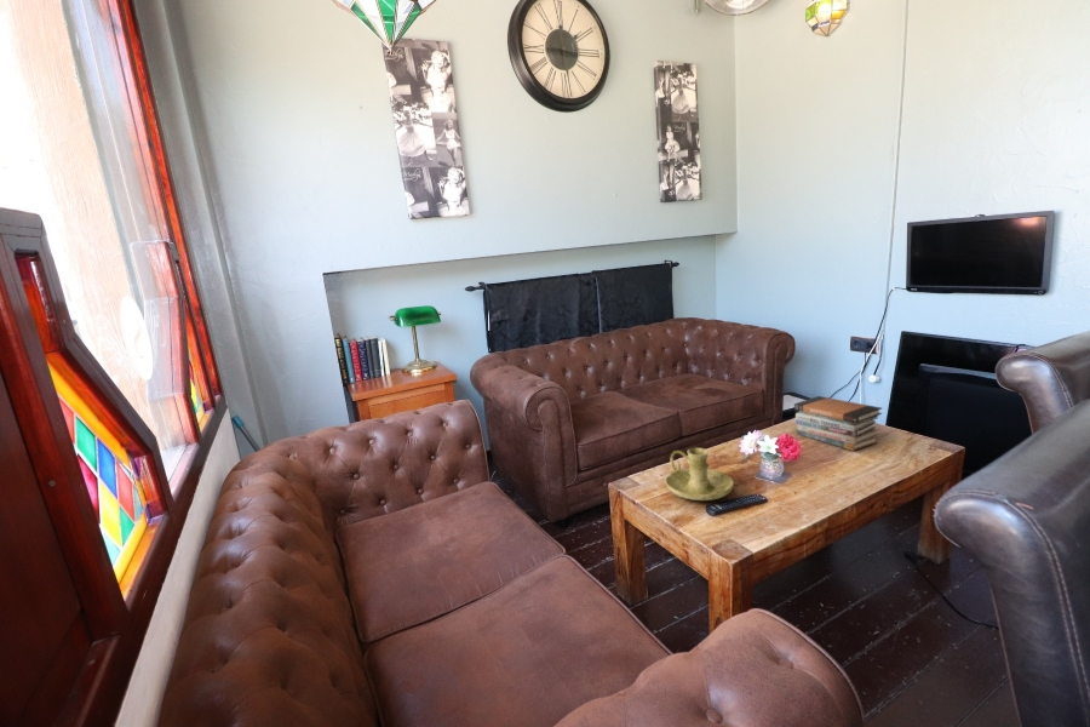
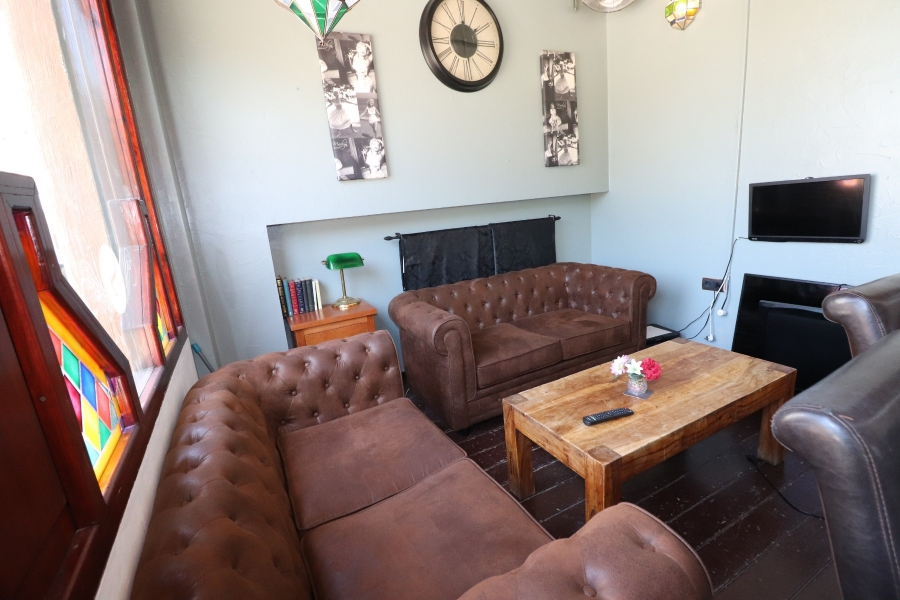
- candle holder [665,447,735,502]
- book stack [793,395,883,452]
